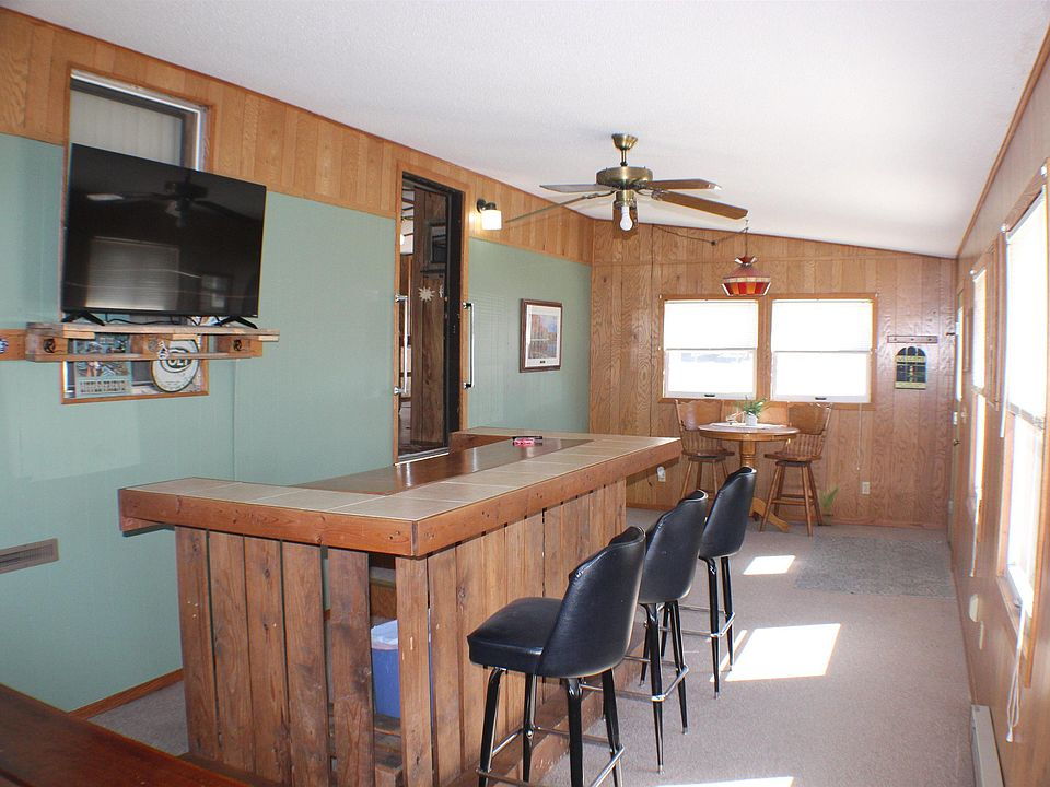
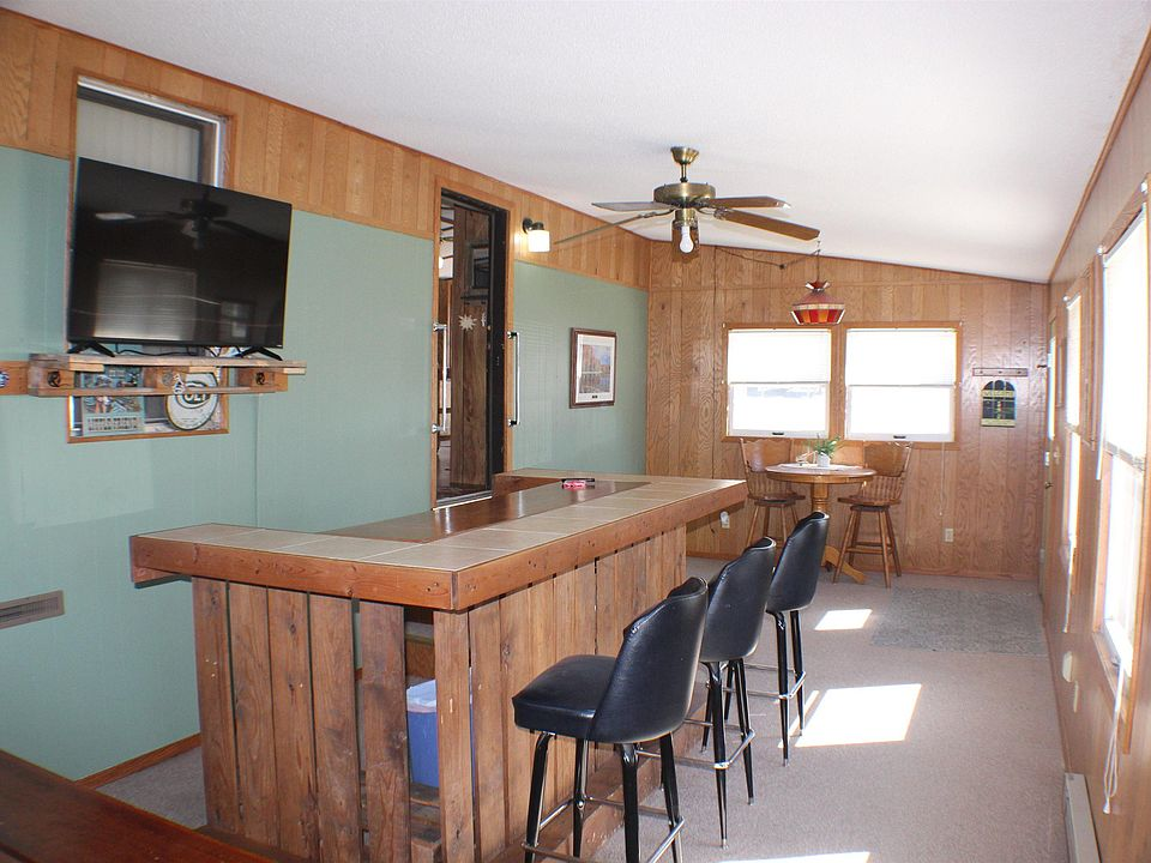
- potted plant [816,483,841,527]
